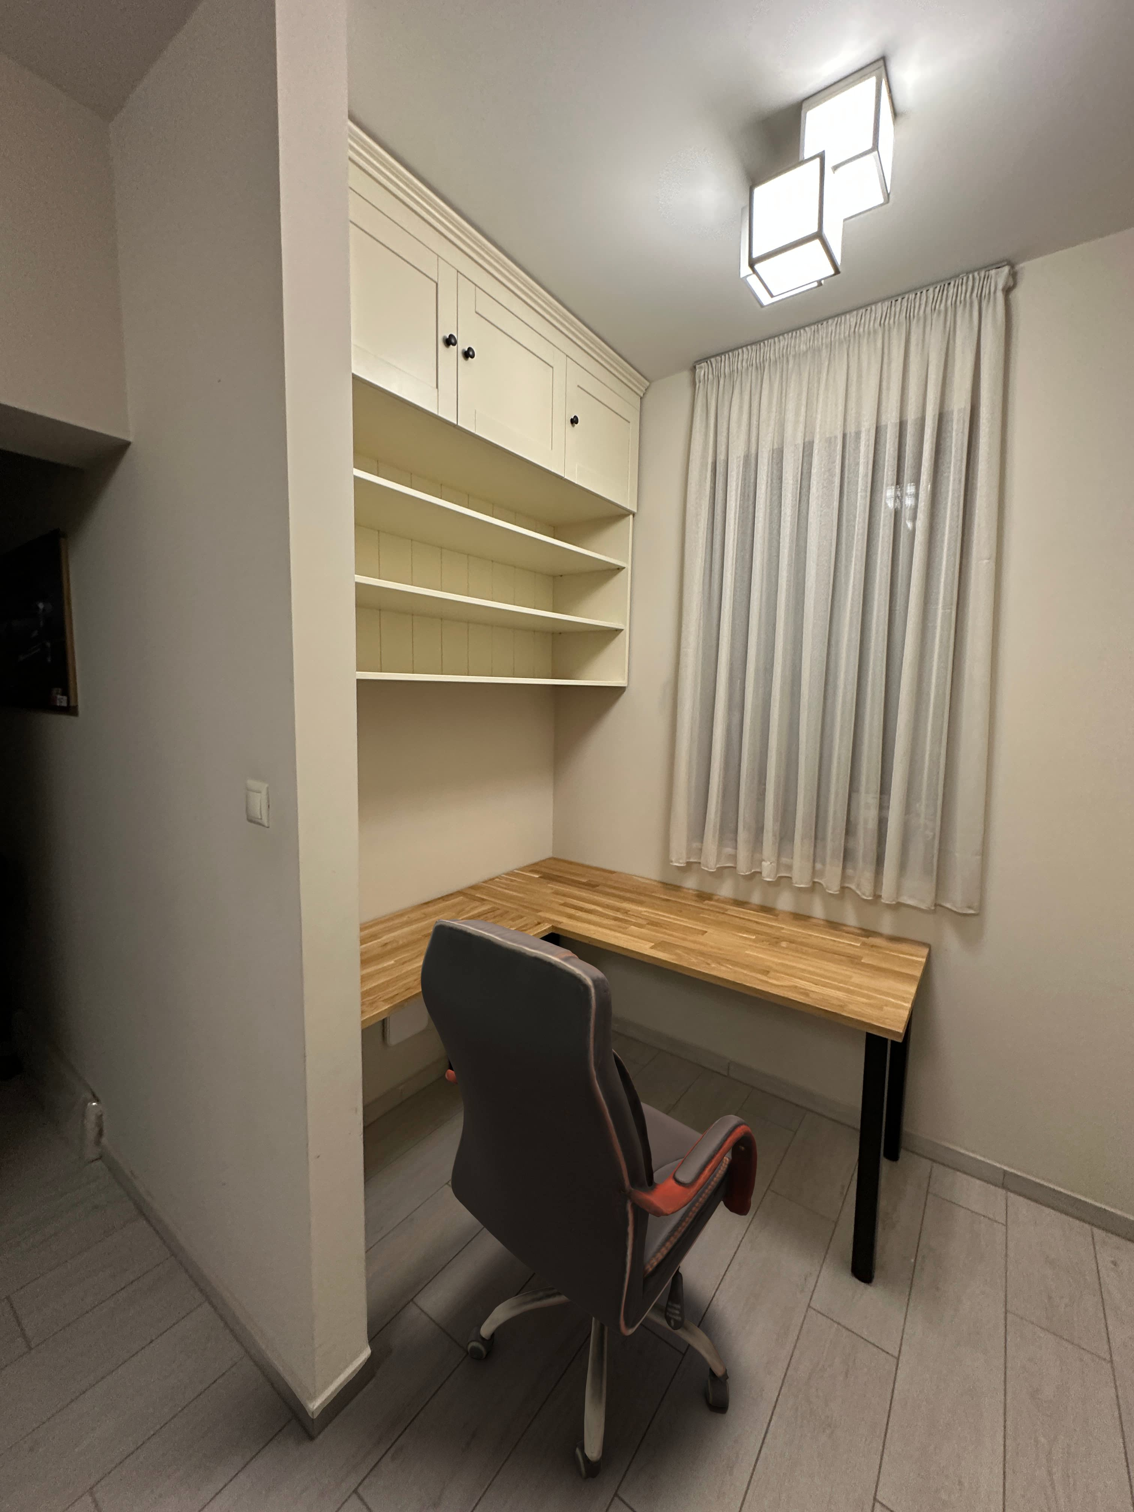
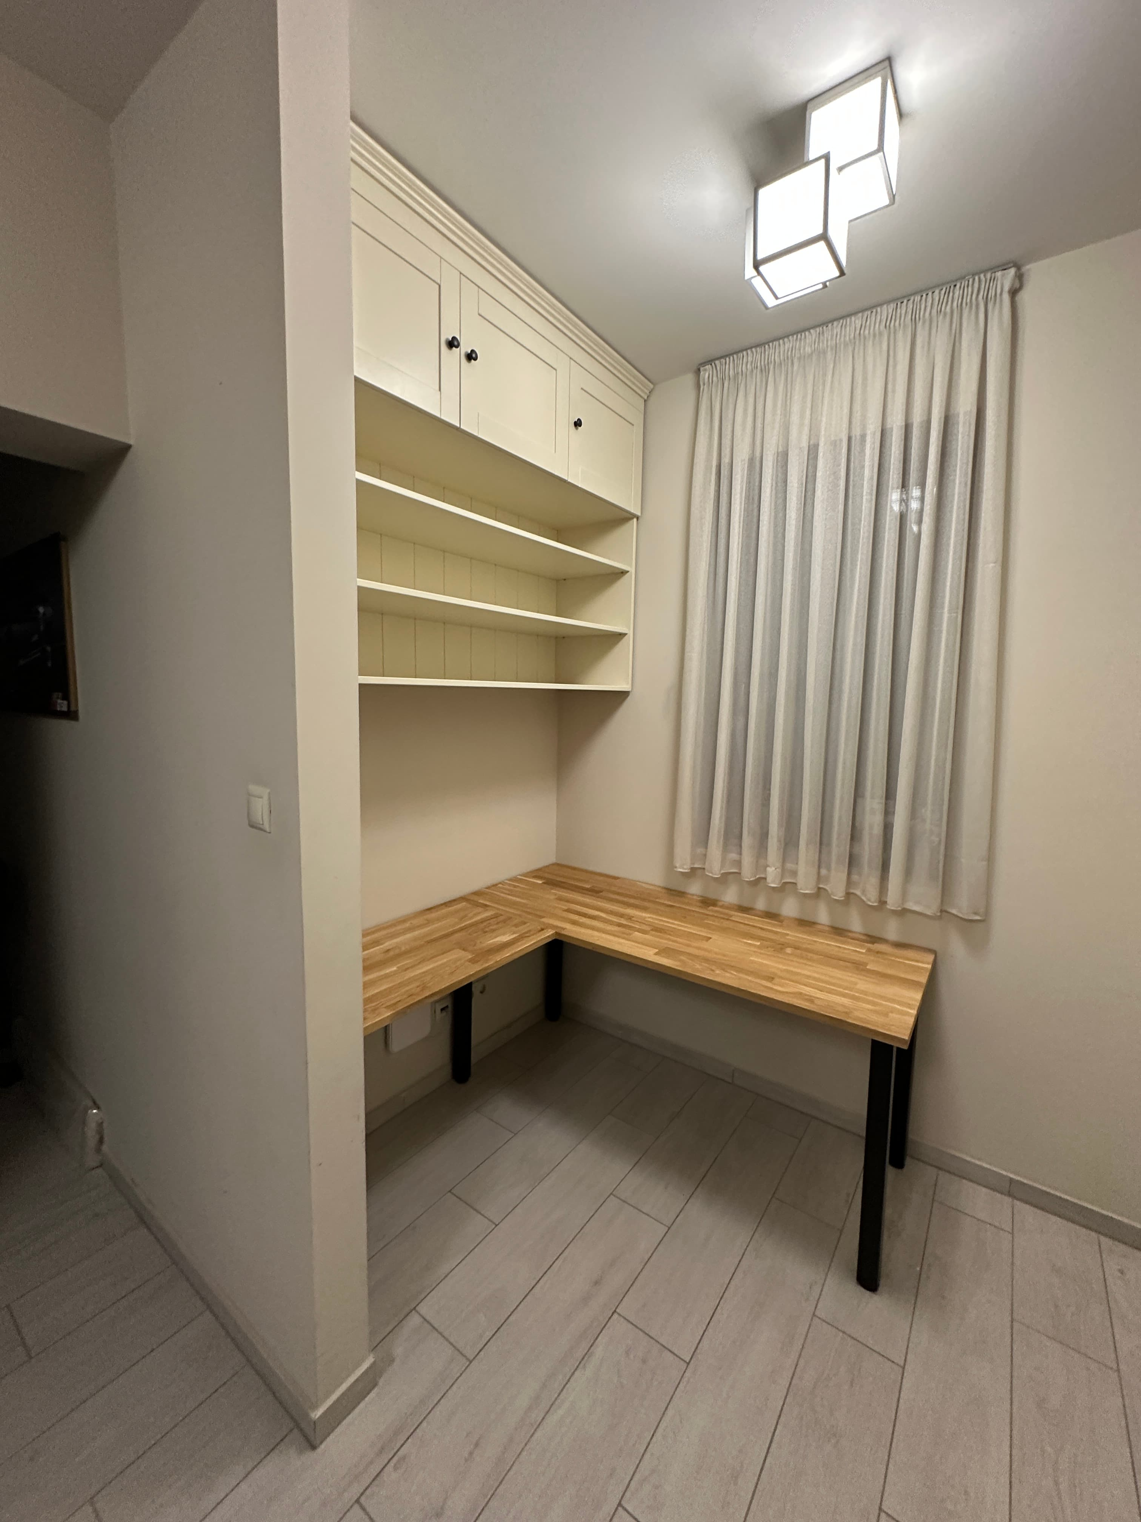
- office chair [420,918,758,1480]
